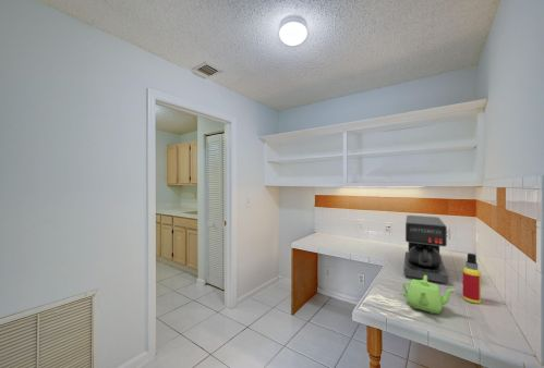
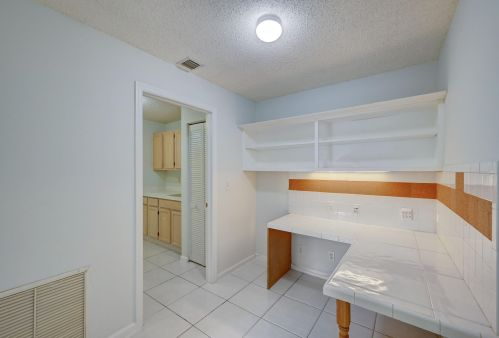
- teapot [401,275,458,315]
- spray bottle [462,253,482,305]
- coffee maker [403,214,449,285]
